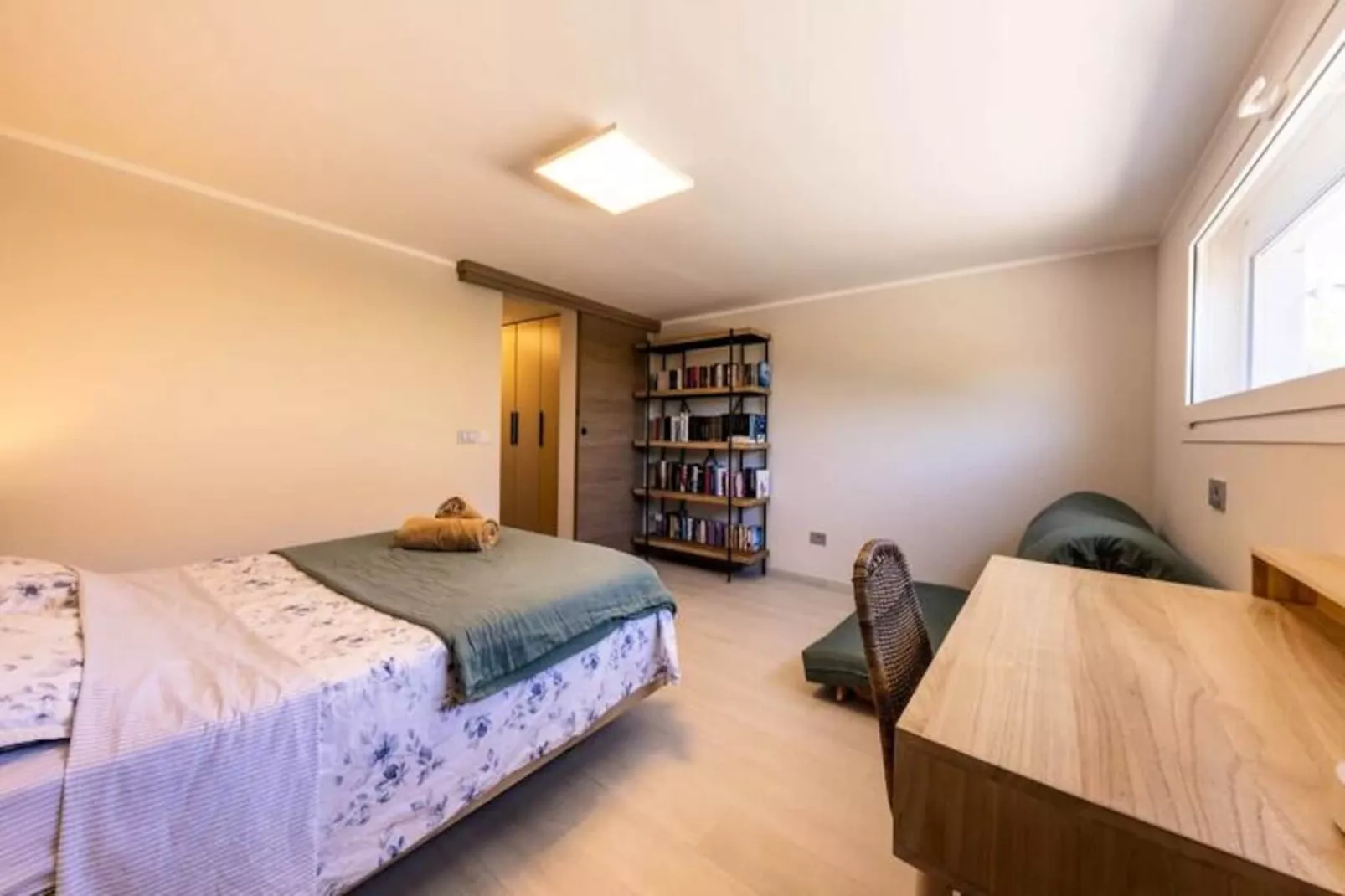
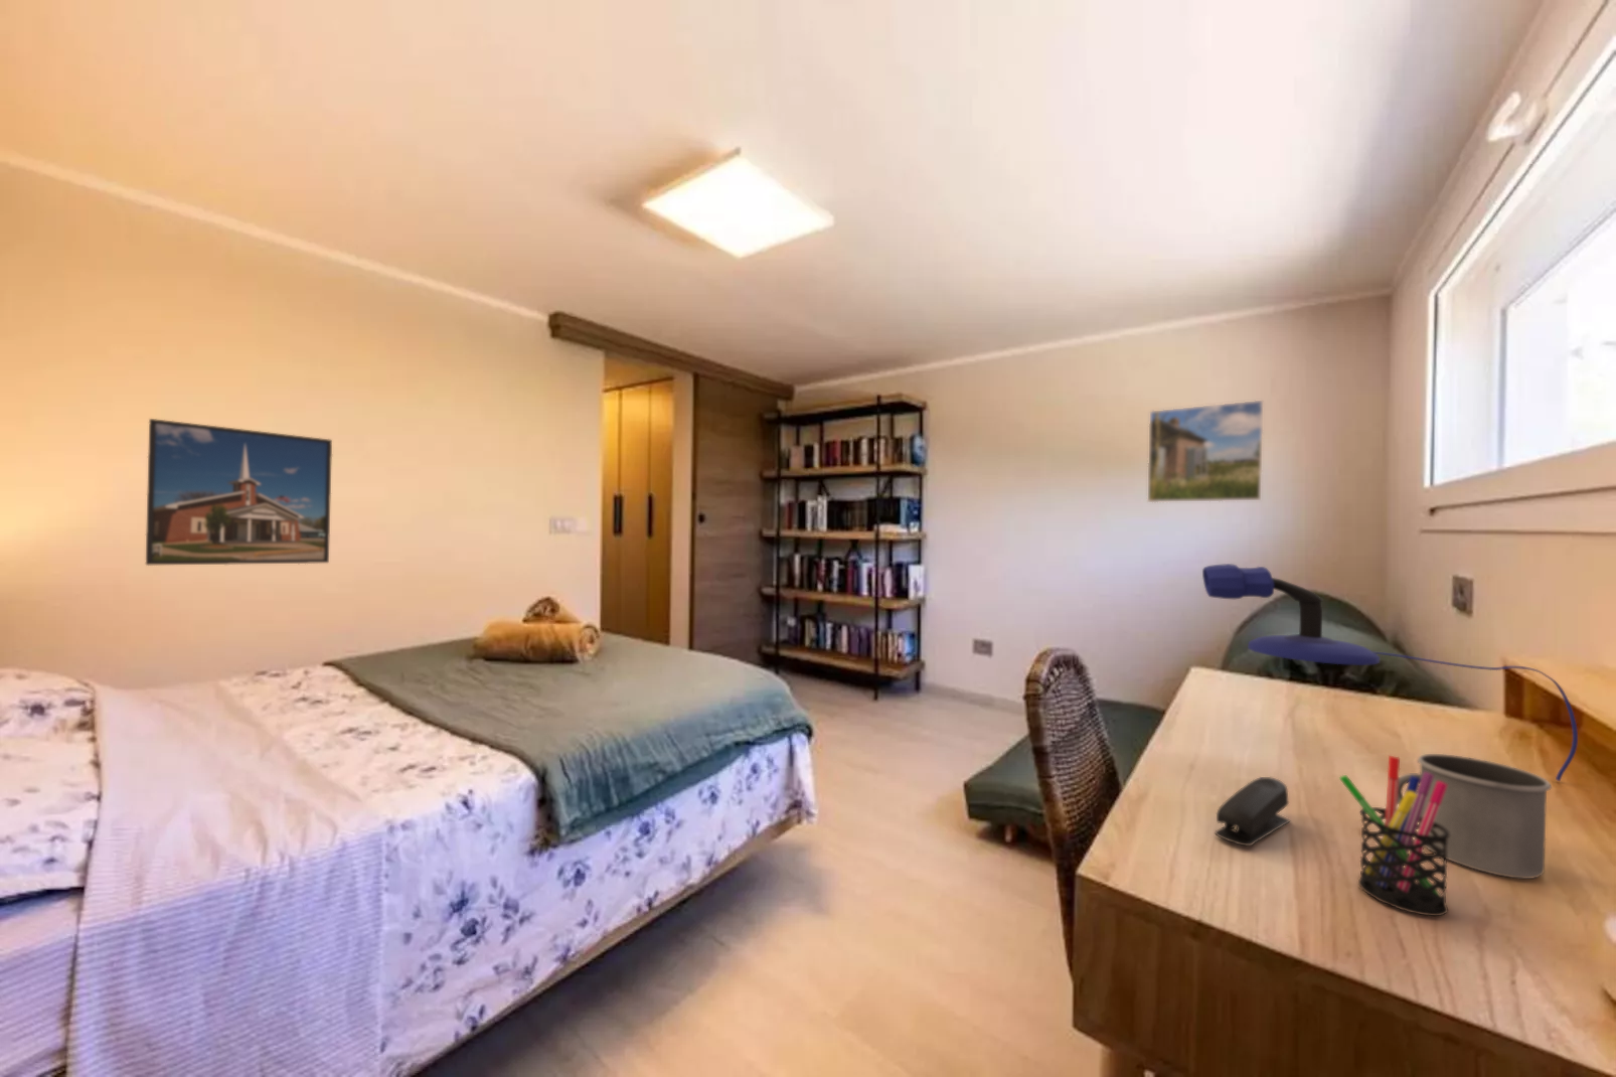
+ stapler [1214,776,1290,846]
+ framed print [145,418,333,566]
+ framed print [1147,399,1264,504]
+ pen holder [1338,755,1450,917]
+ mug [1397,752,1552,880]
+ microphone [1201,563,1579,783]
